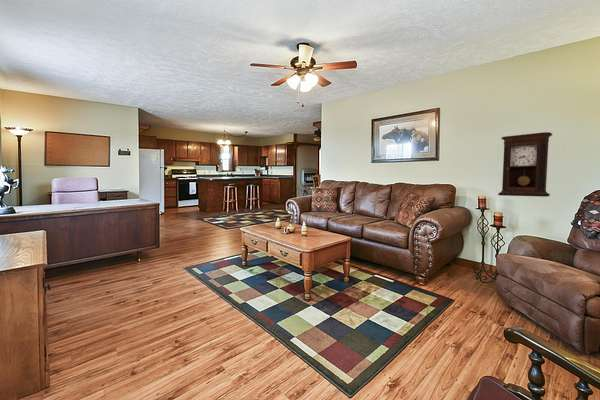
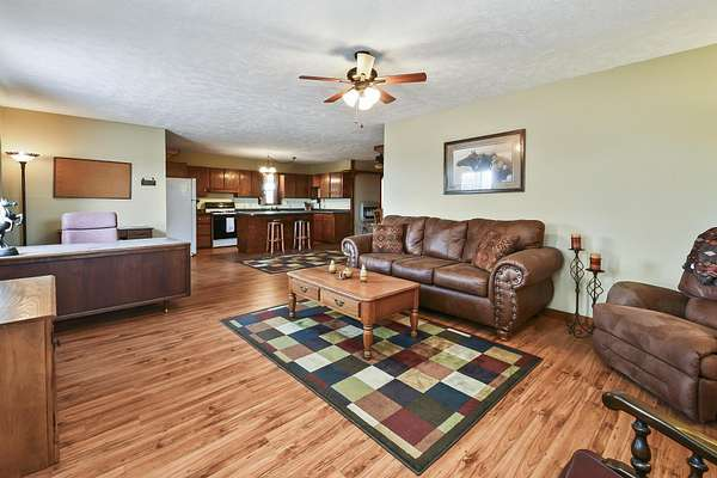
- pendulum clock [497,131,553,198]
